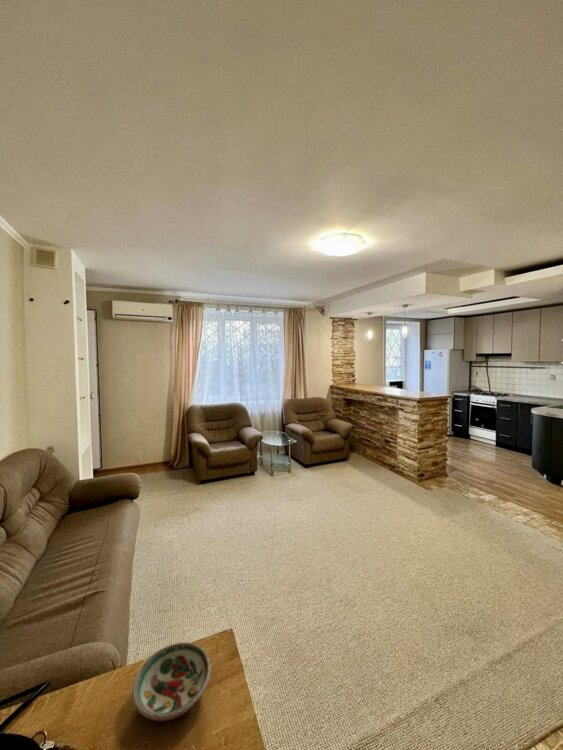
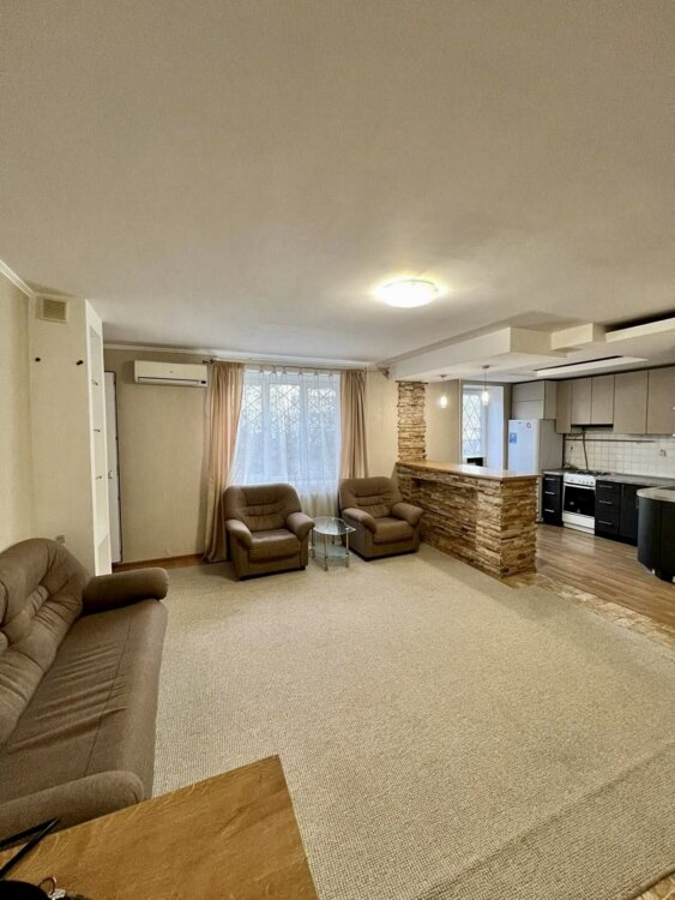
- decorative bowl [131,641,212,722]
